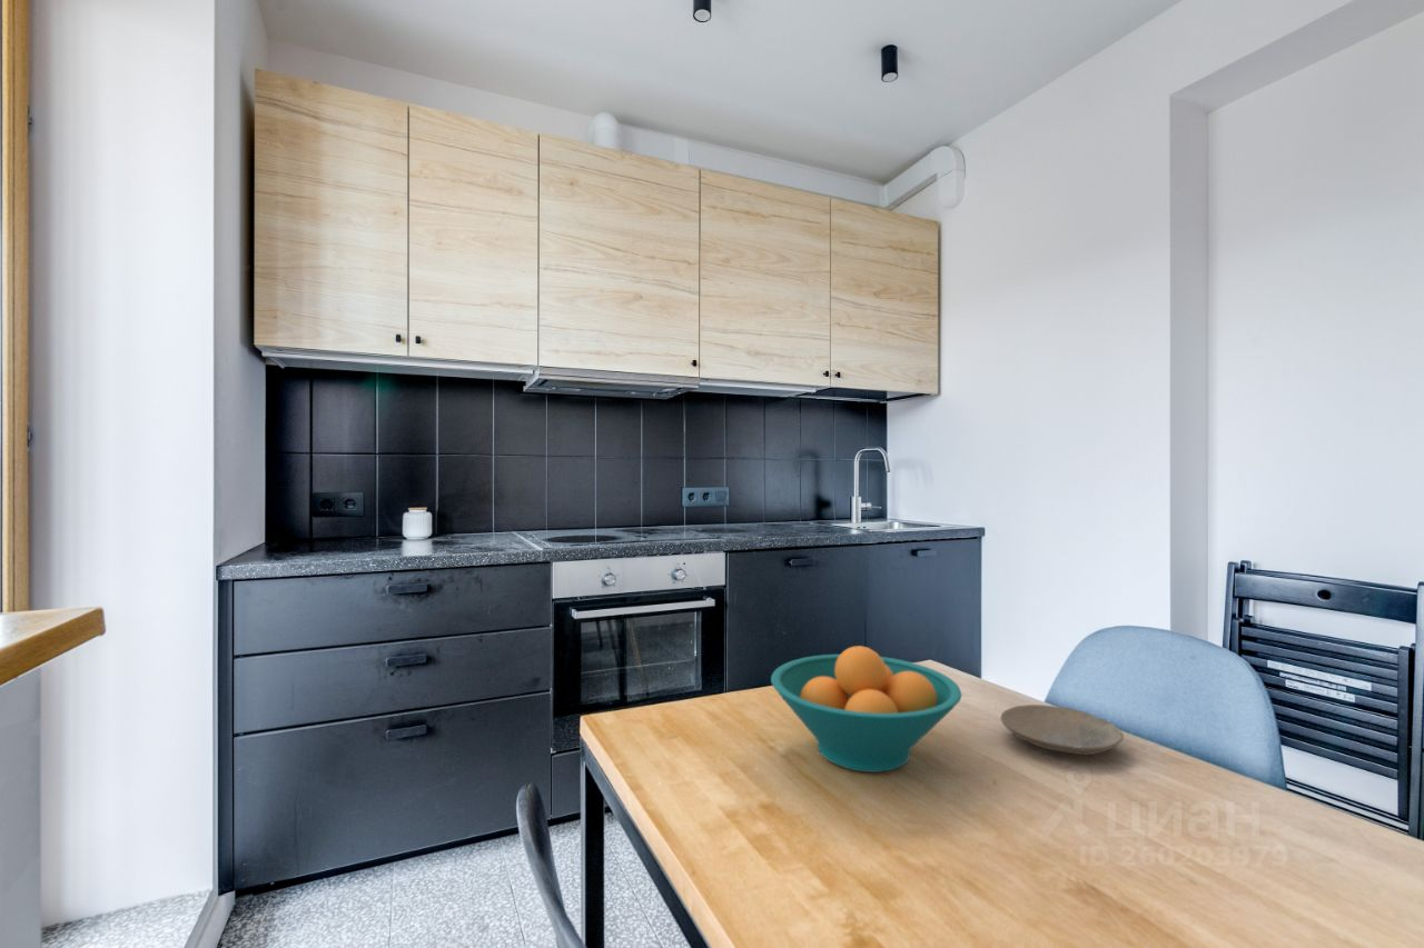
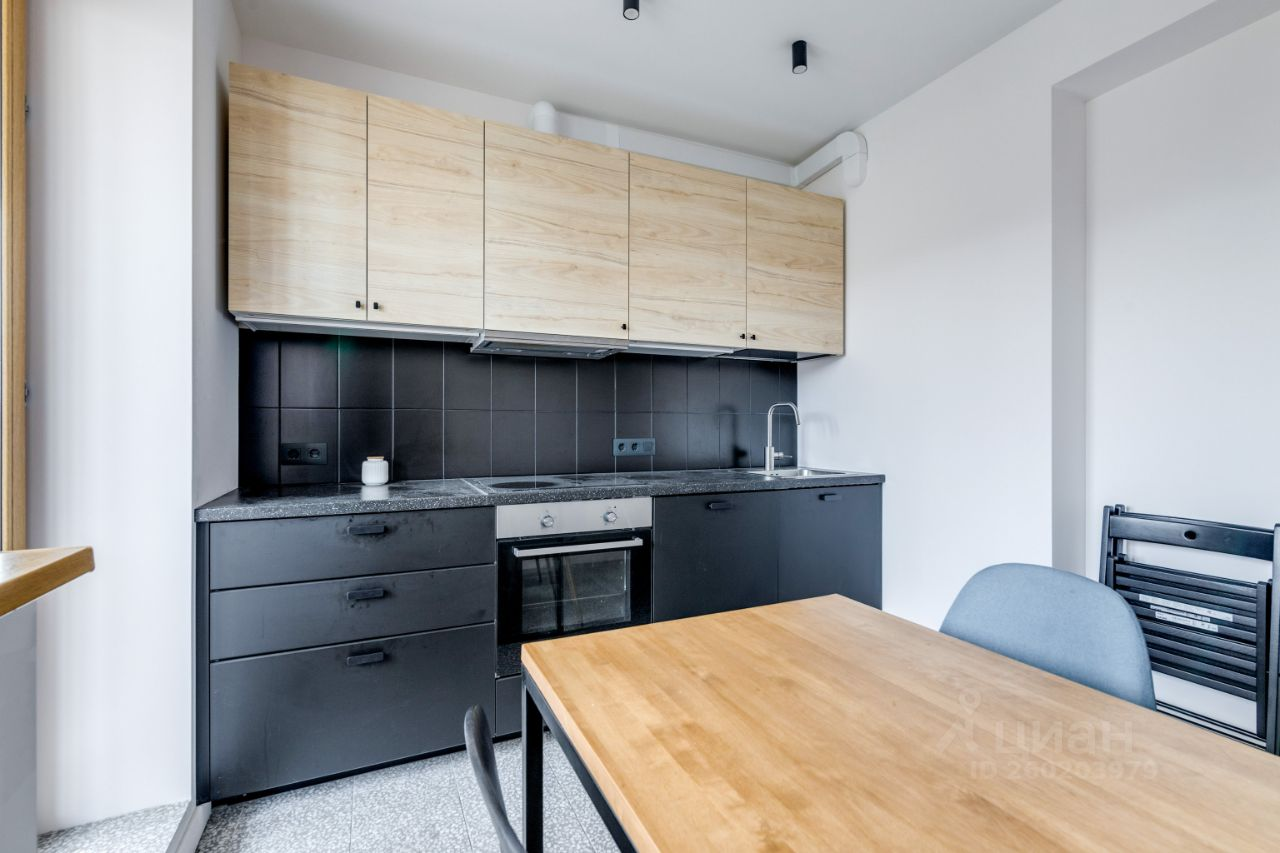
- fruit bowl [770,645,962,774]
- plate [1000,703,1125,756]
